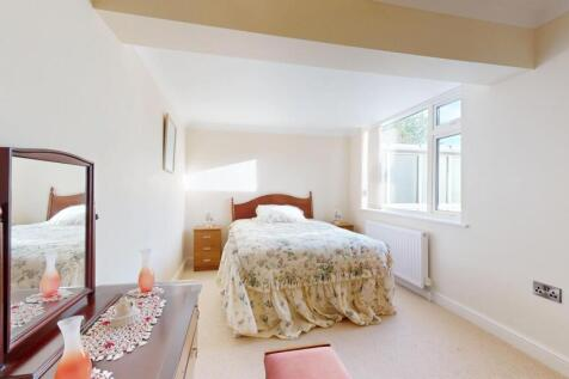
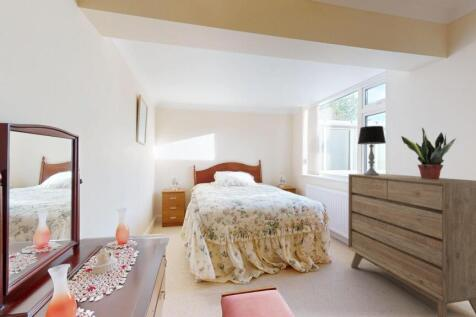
+ table lamp [357,125,387,176]
+ dresser [347,173,476,317]
+ potted plant [400,126,457,180]
